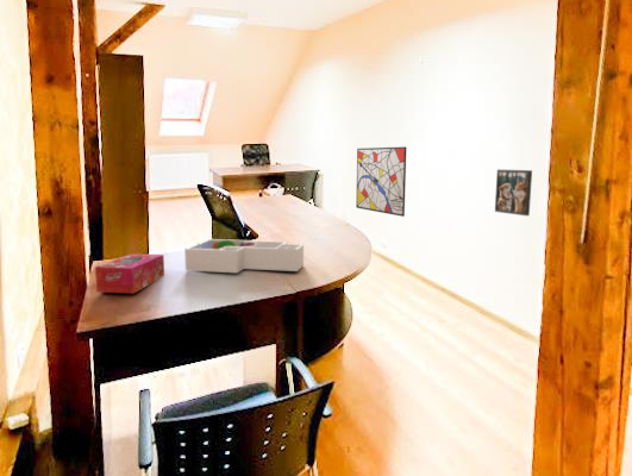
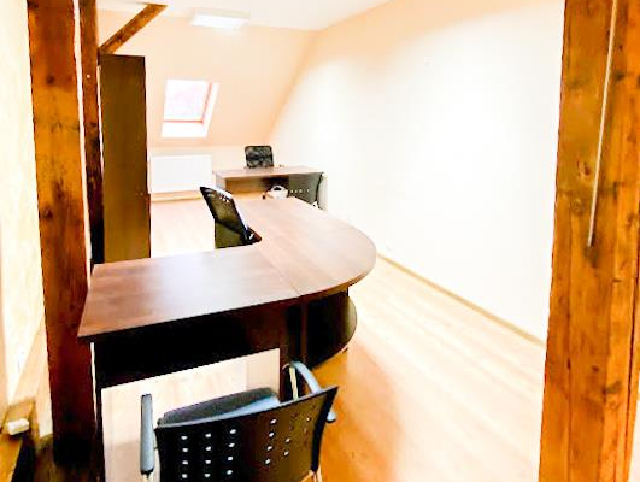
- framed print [494,168,533,217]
- desk organizer [183,238,305,274]
- tissue box [94,252,165,295]
- wall art [355,145,407,218]
